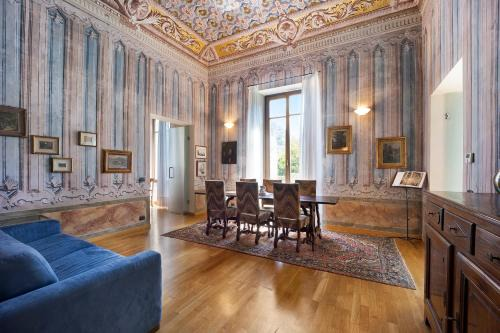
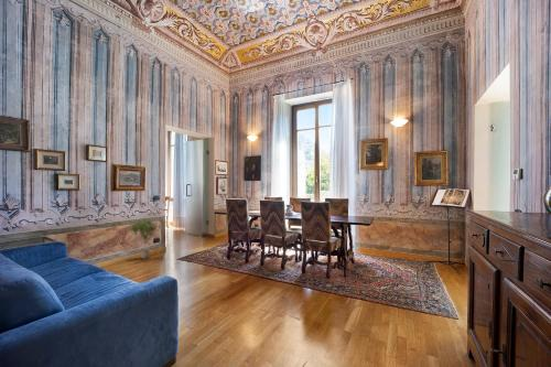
+ potted plant [128,217,158,260]
